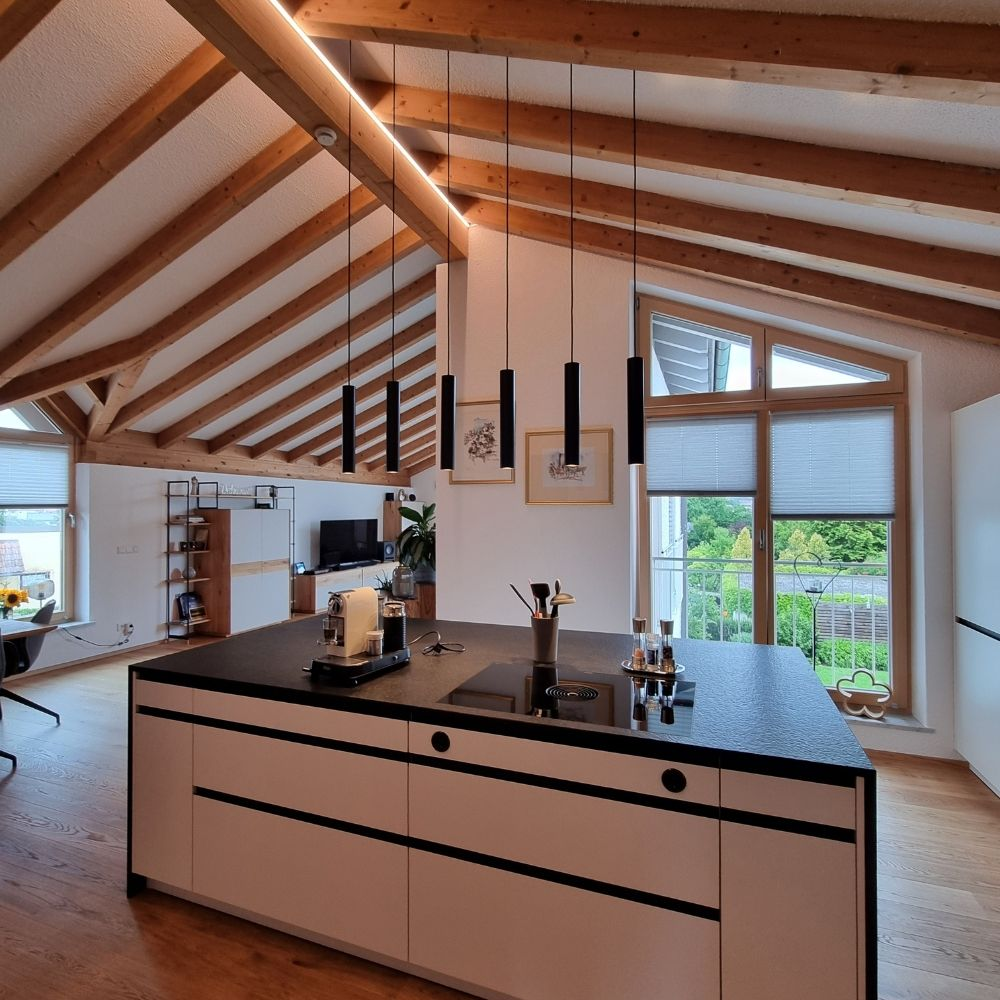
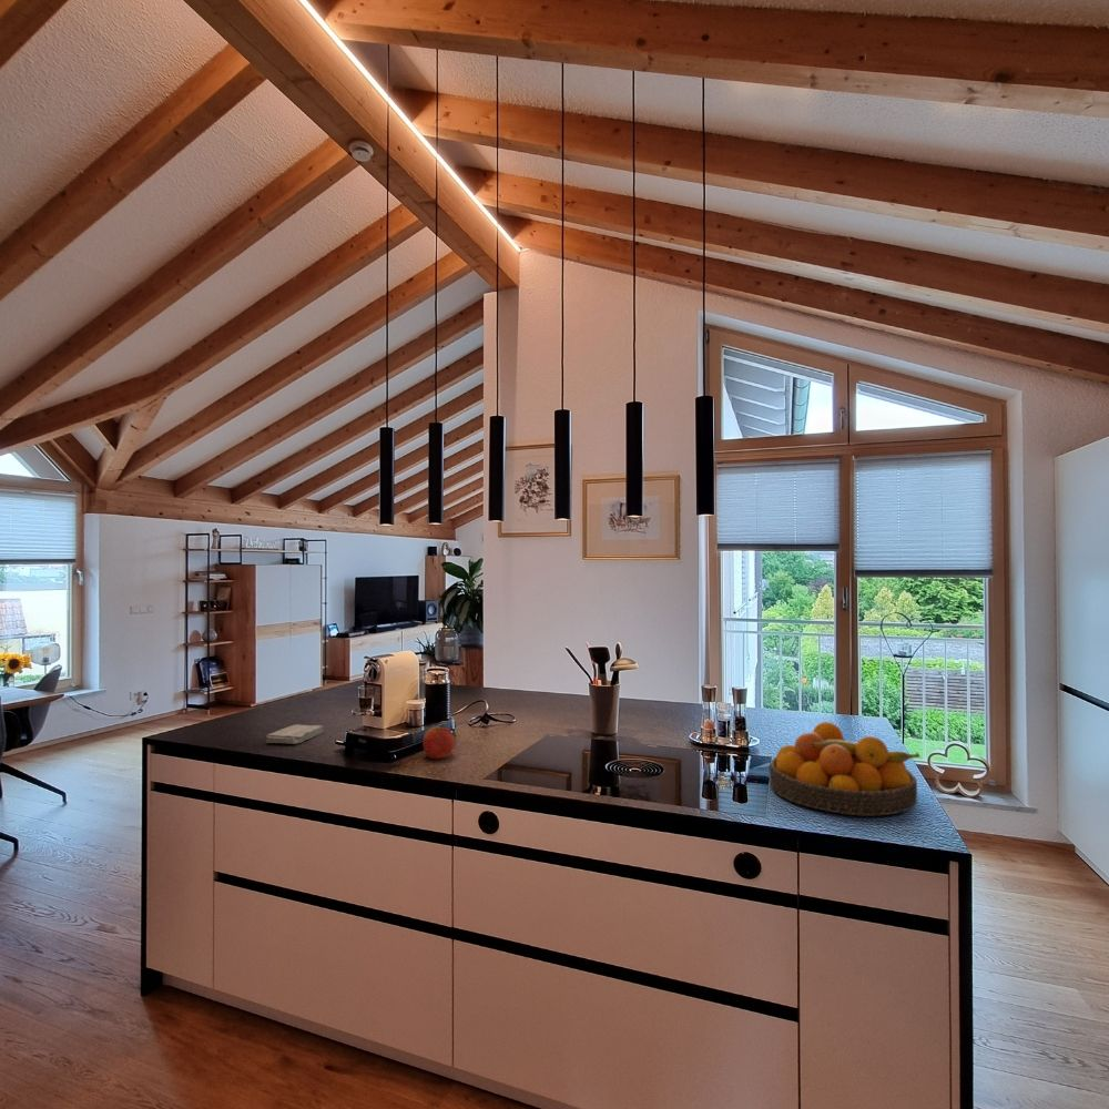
+ apple [423,723,456,760]
+ fruit bowl [769,721,922,817]
+ washcloth [265,723,326,745]
